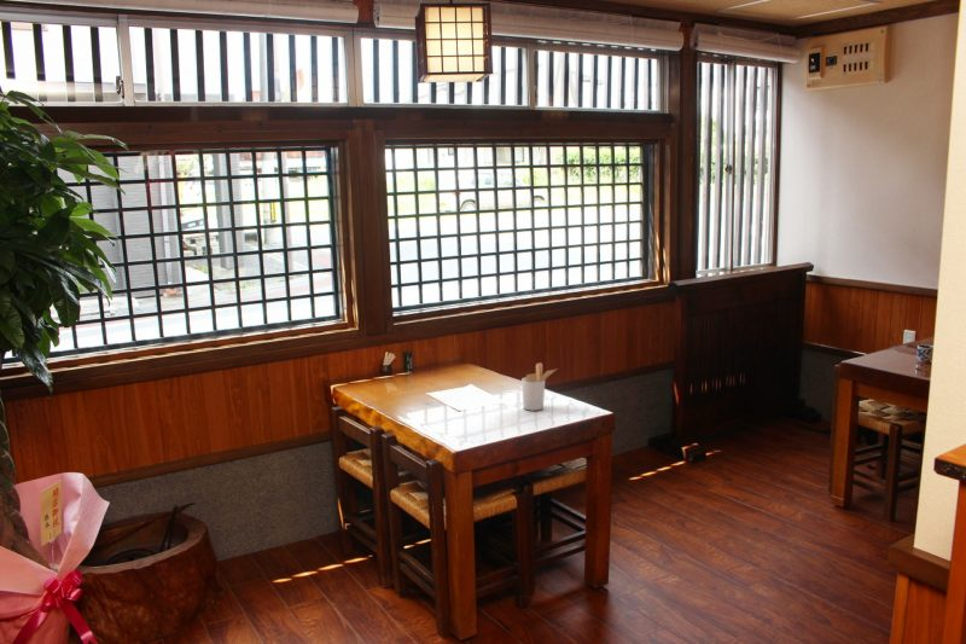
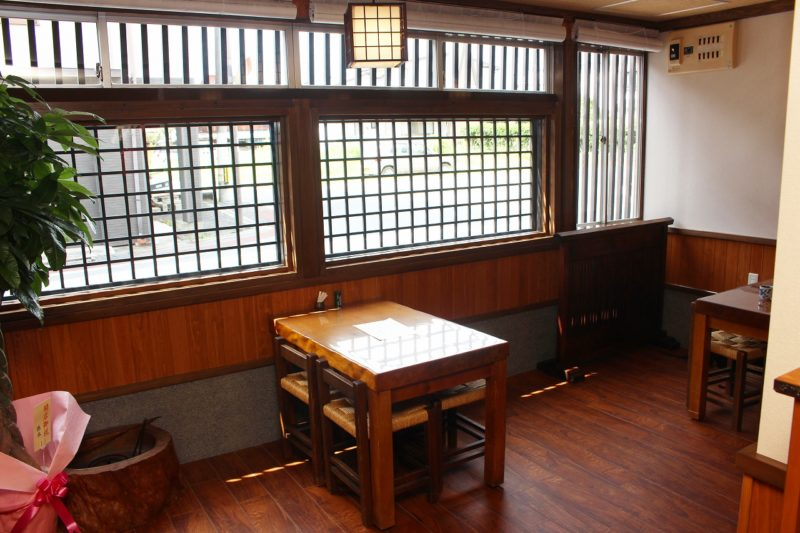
- utensil holder [520,361,558,412]
